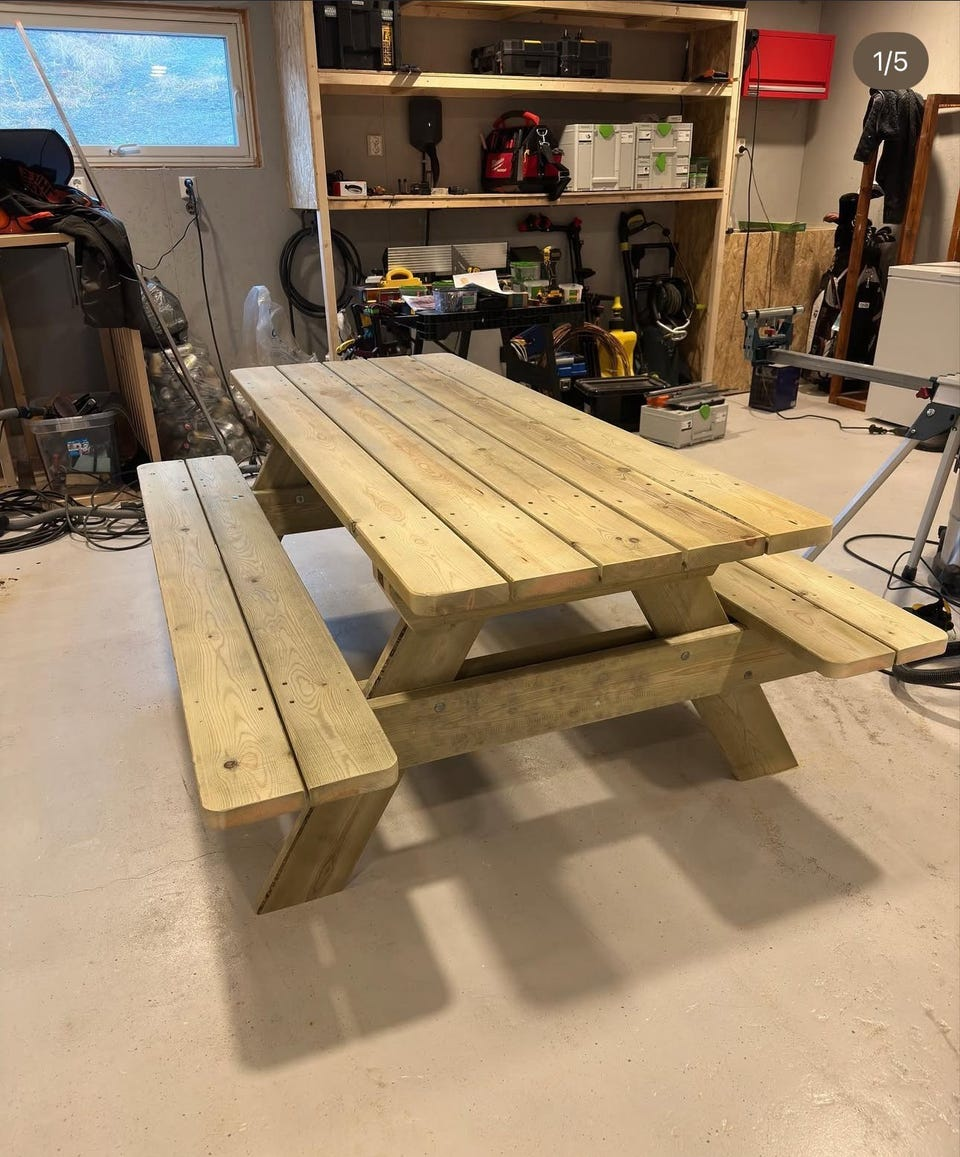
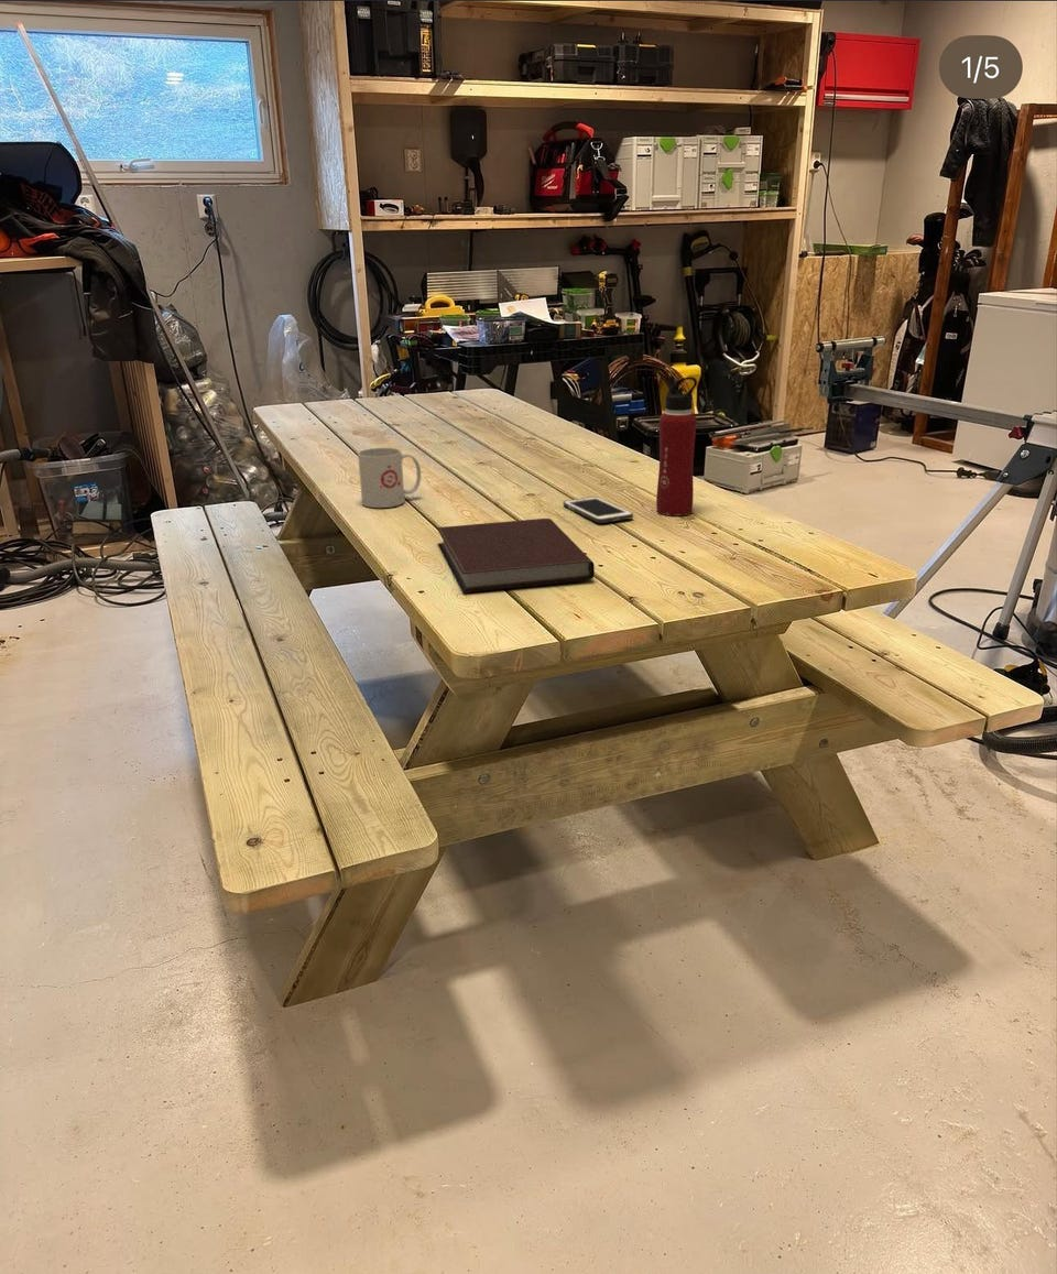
+ water bottle [655,374,698,516]
+ mug [357,447,422,509]
+ notebook [436,518,596,594]
+ cell phone [563,496,634,524]
